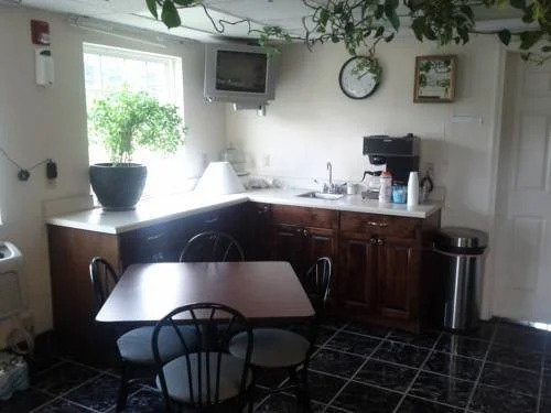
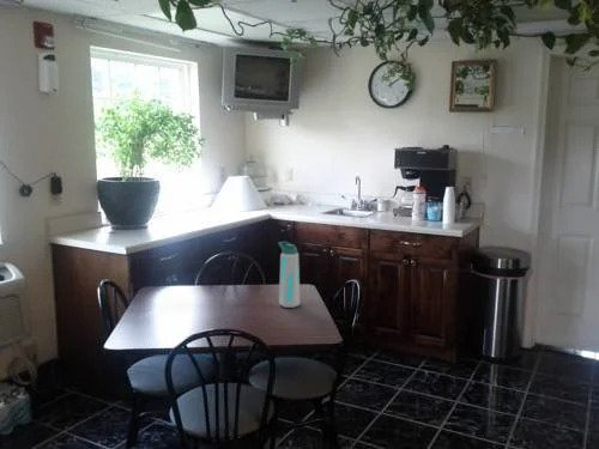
+ water bottle [277,241,301,309]
